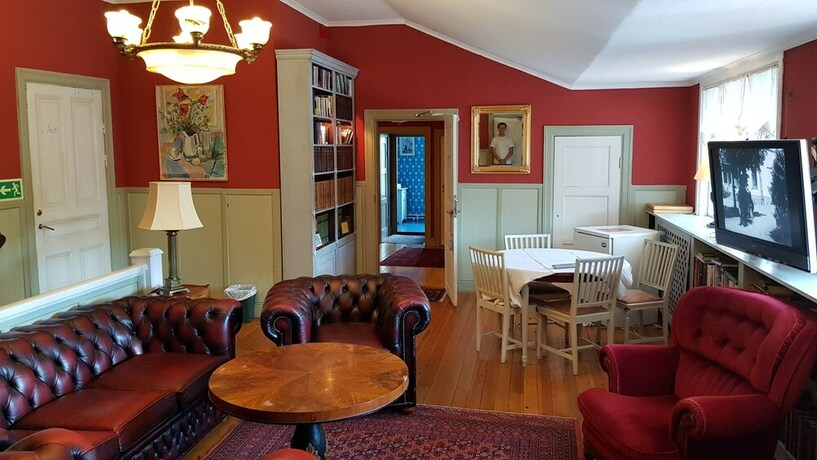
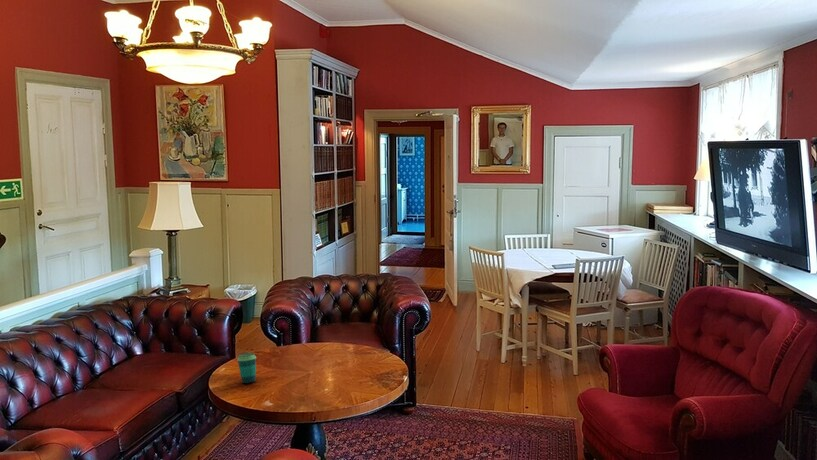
+ cup [236,351,257,385]
